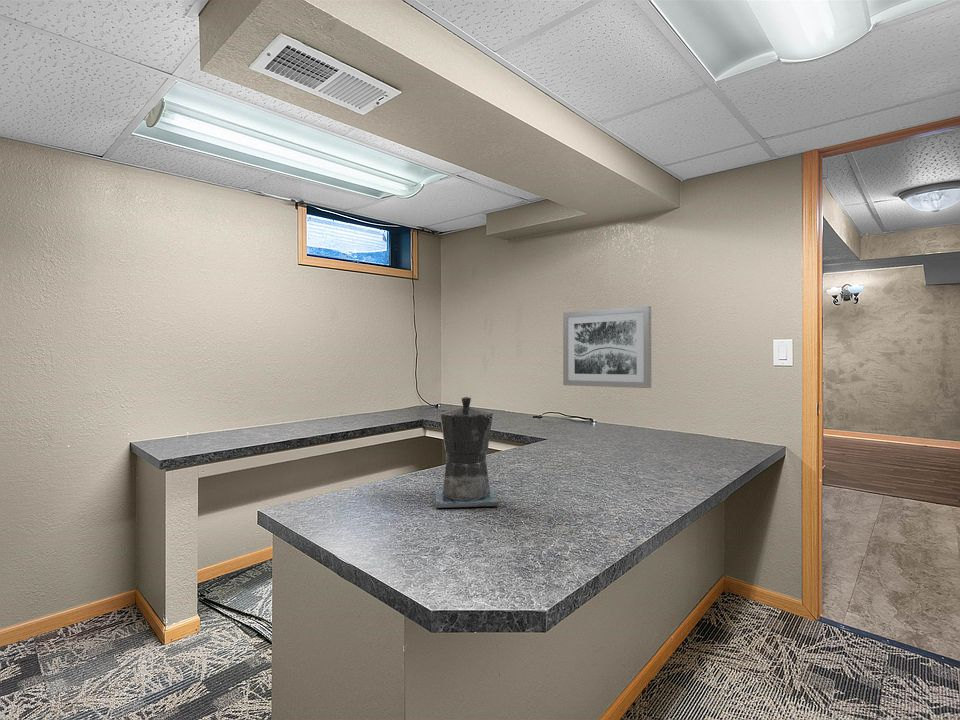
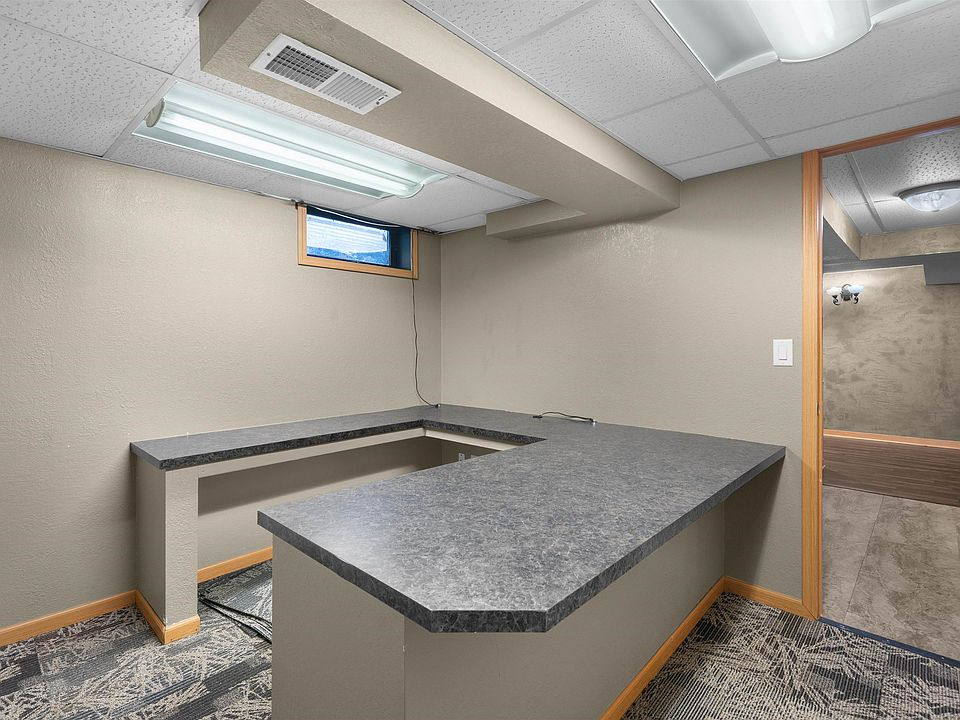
- wall art [562,305,652,389]
- coffee maker [434,396,500,509]
